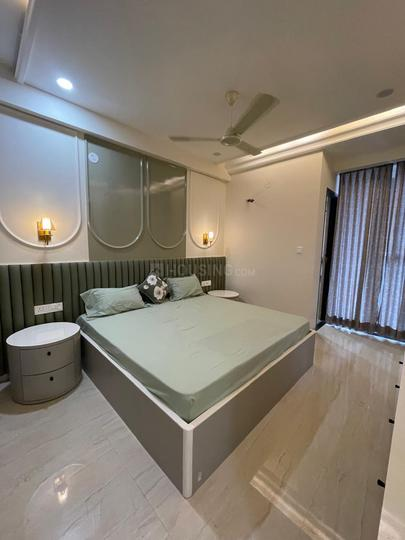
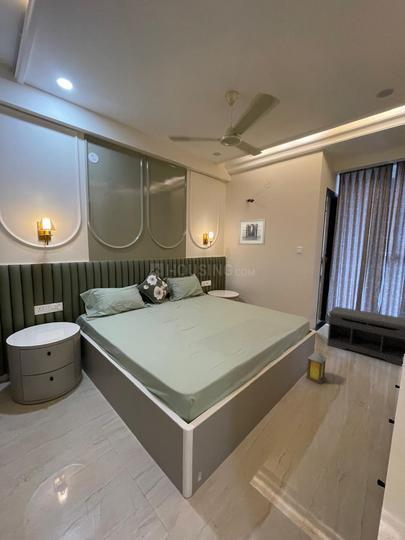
+ lantern [304,350,328,385]
+ bench [326,306,405,367]
+ wall art [237,218,267,246]
